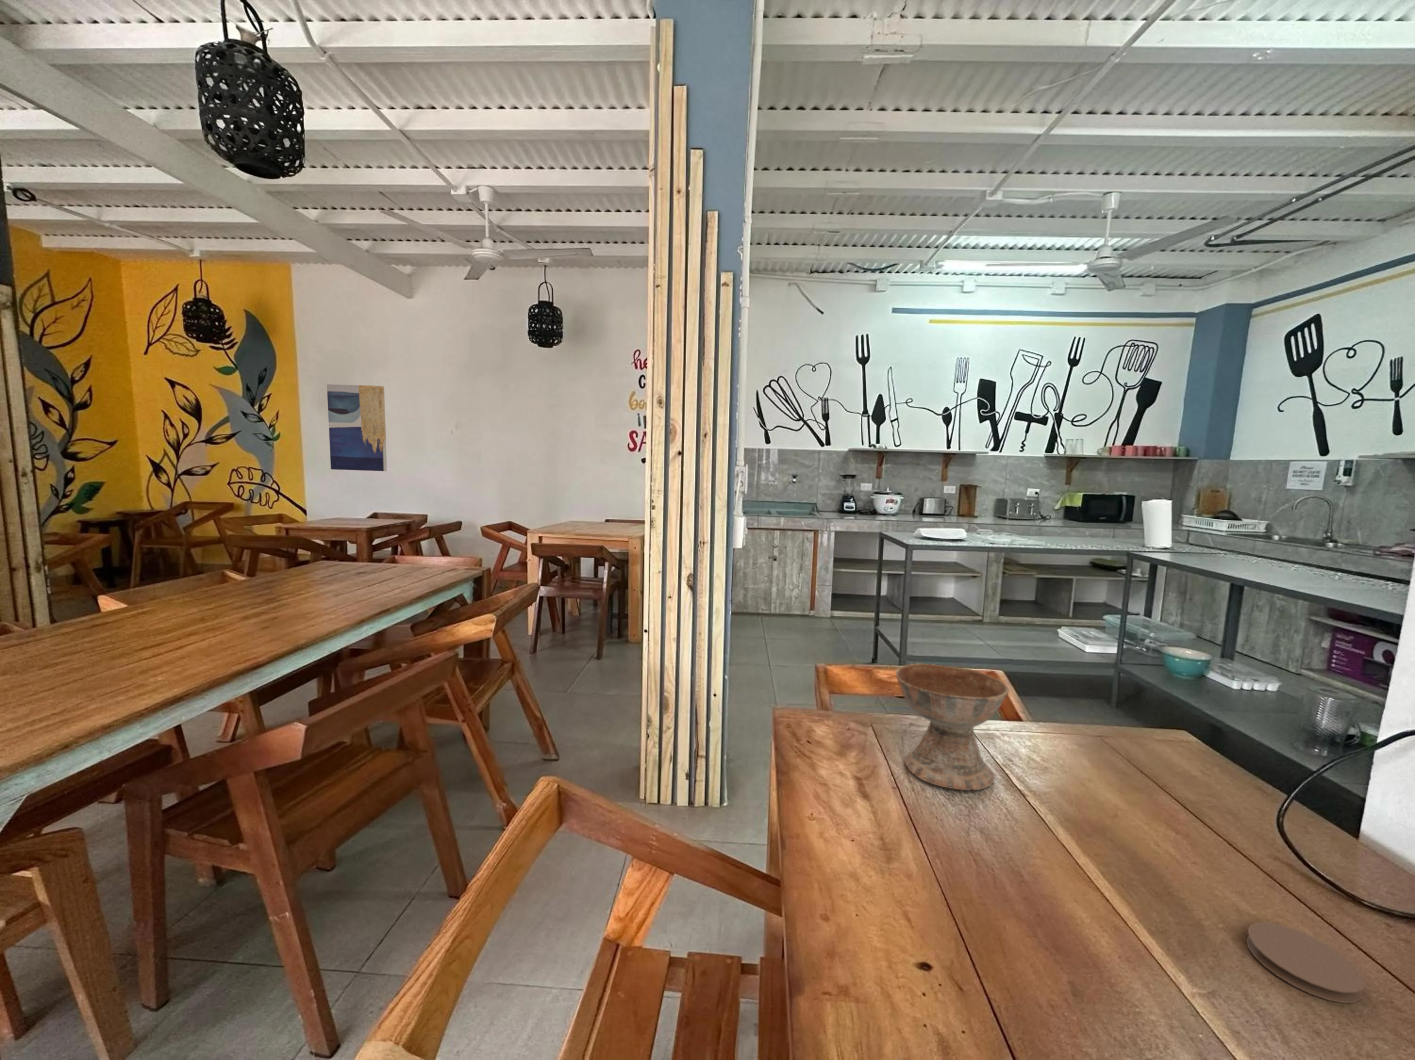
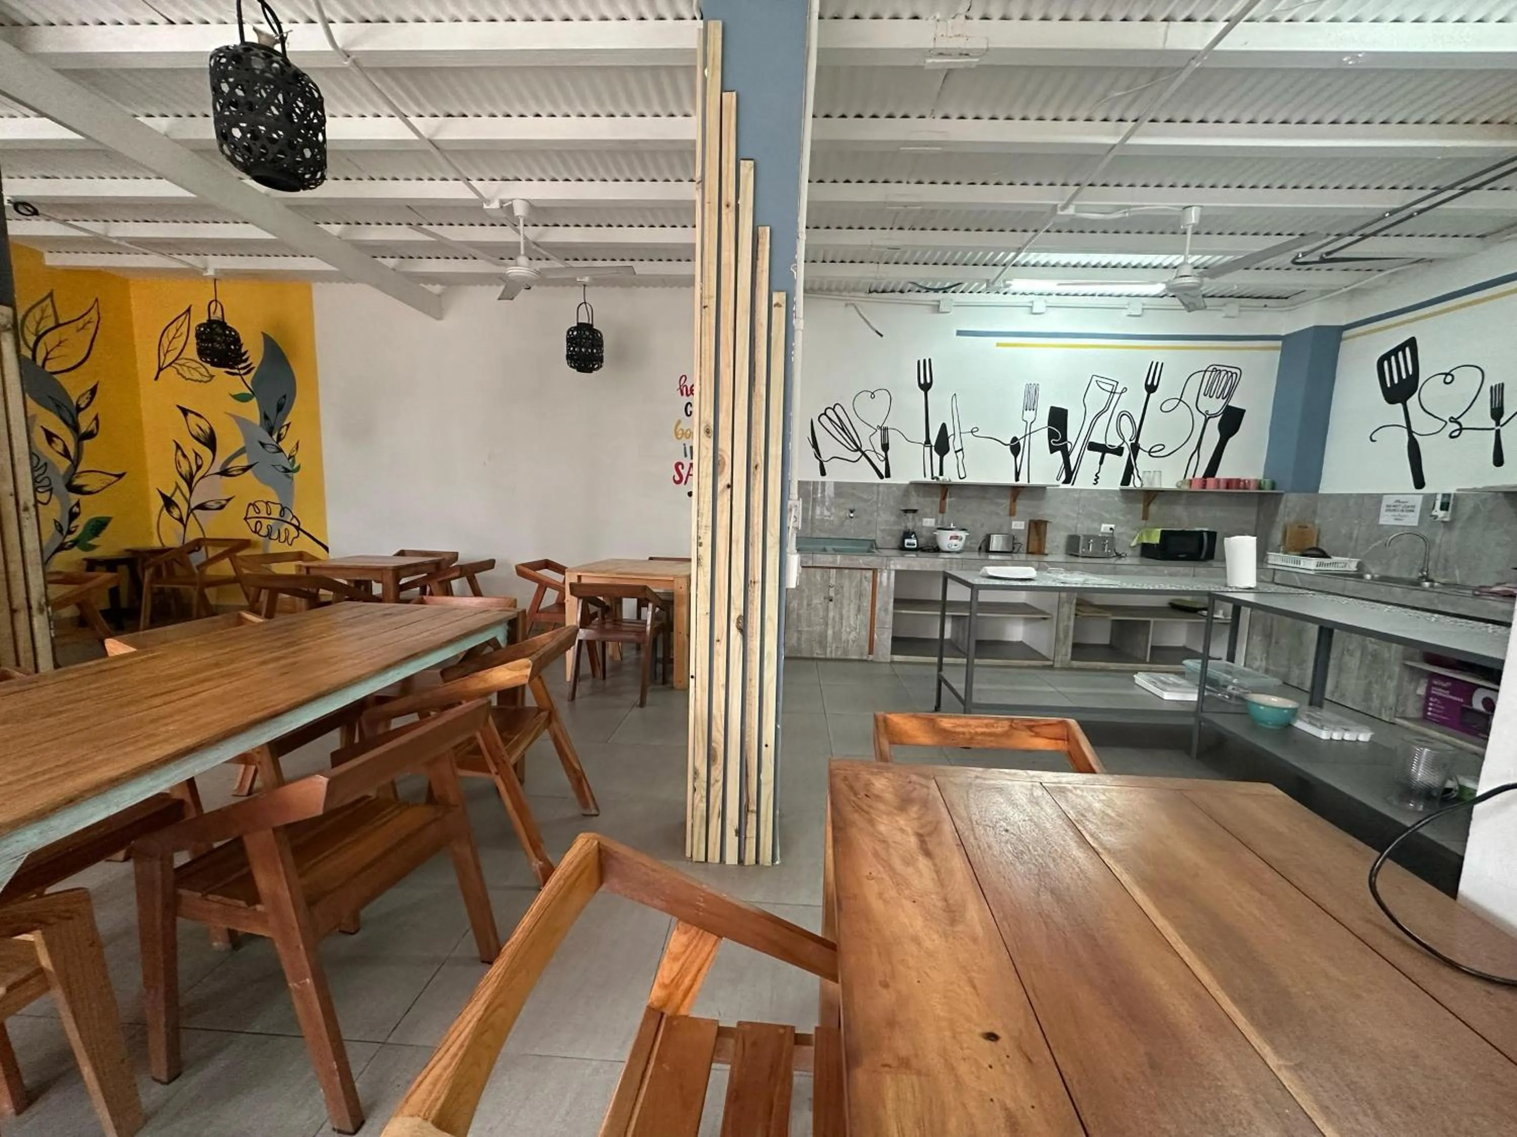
- wall art [326,384,388,472]
- ceramic bowl [895,662,1009,791]
- coaster [1246,922,1366,1003]
